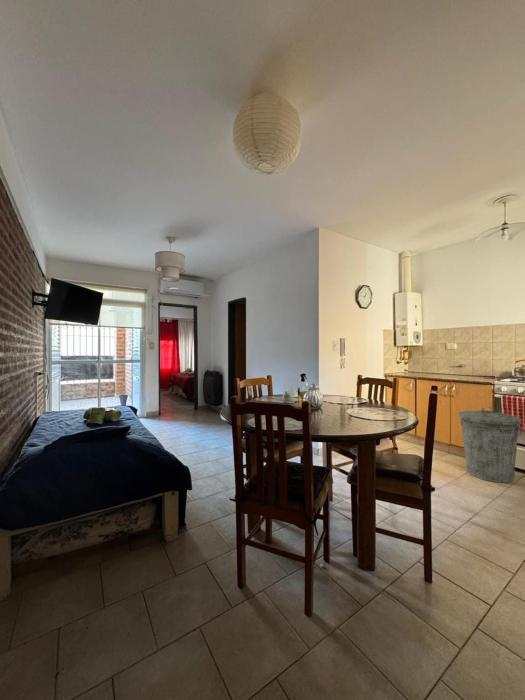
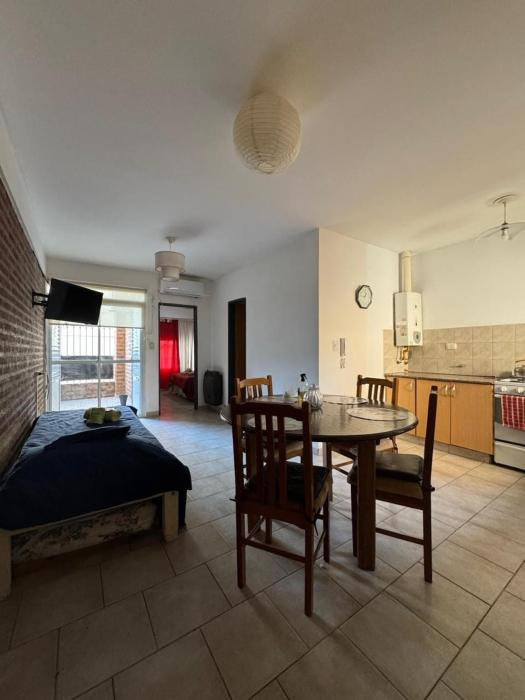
- trash can [458,406,522,484]
